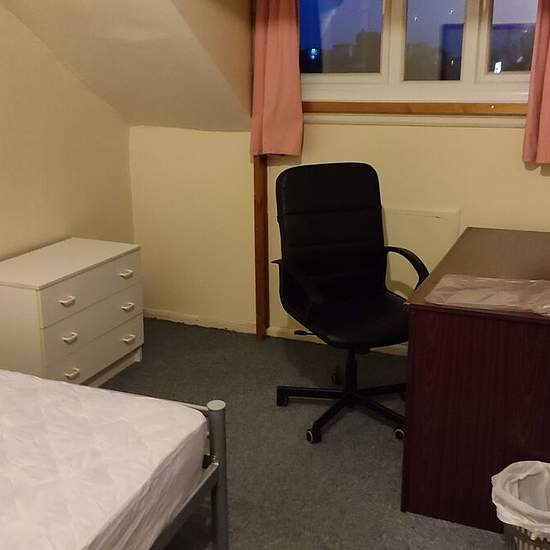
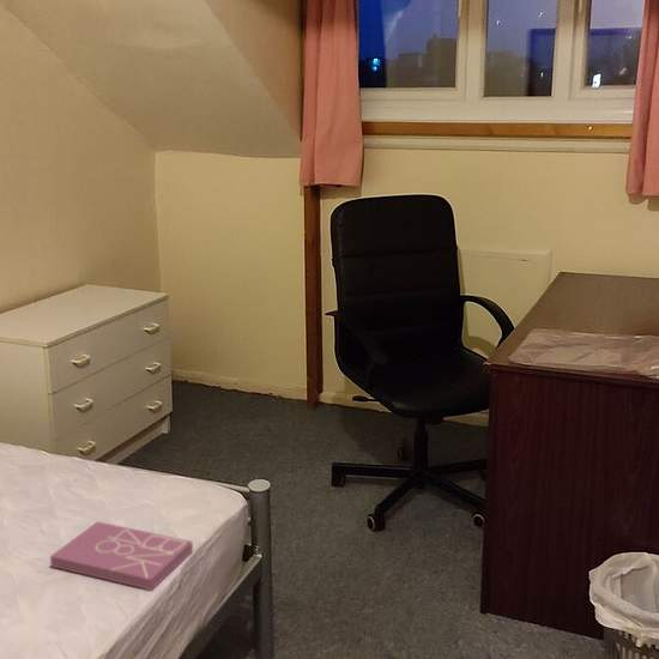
+ book [49,520,194,592]
